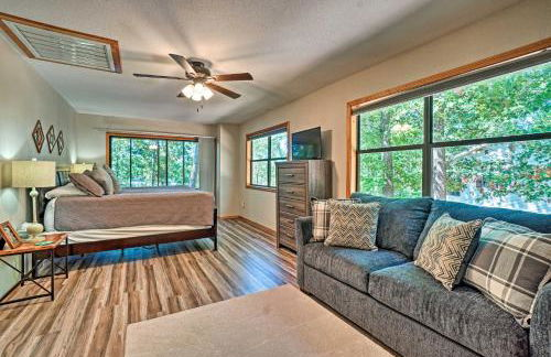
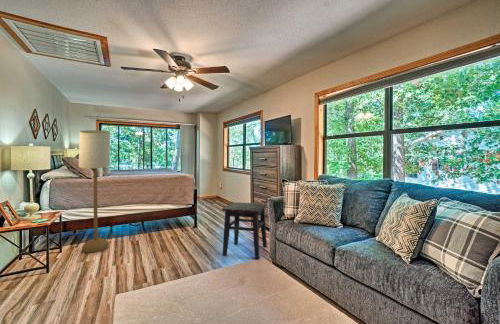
+ floor lamp [78,129,111,254]
+ side table [221,201,268,261]
